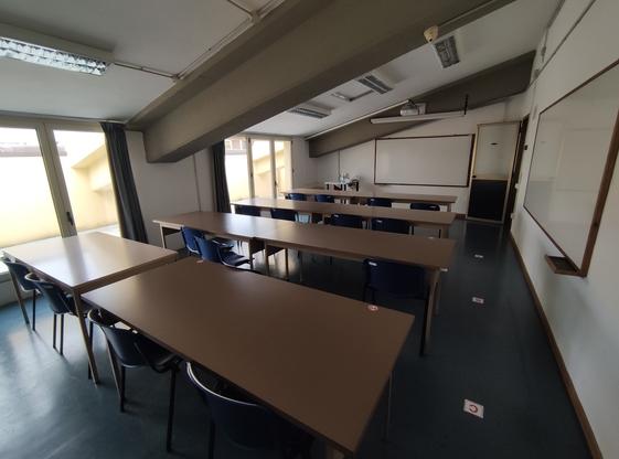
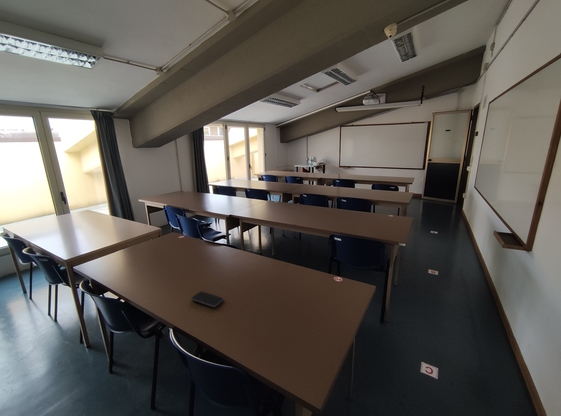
+ smartphone [190,290,224,308]
